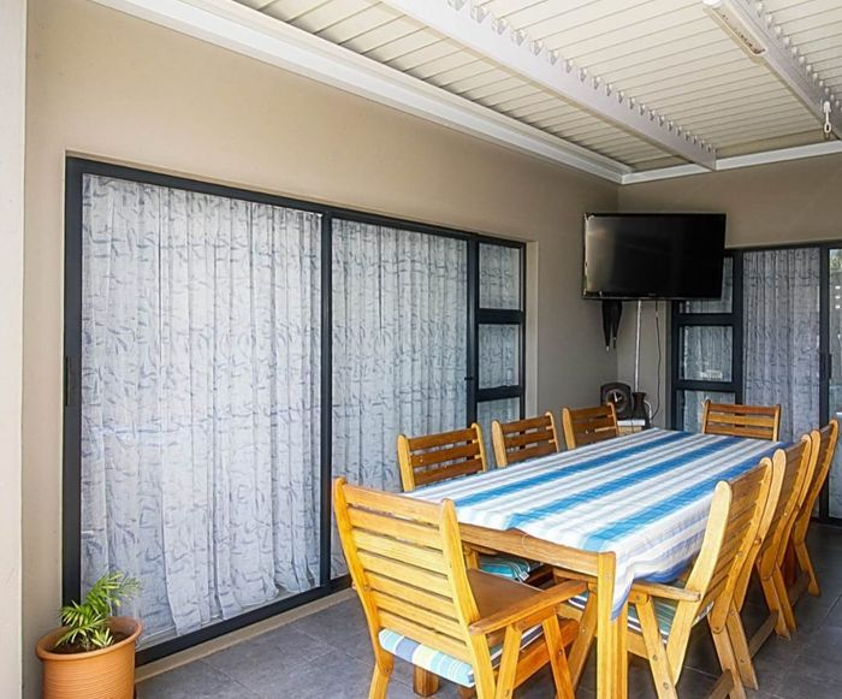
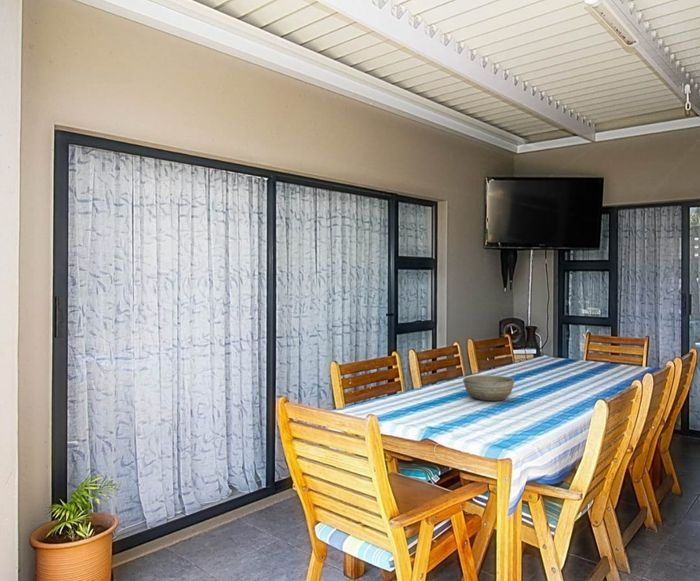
+ bowl [462,374,515,402]
